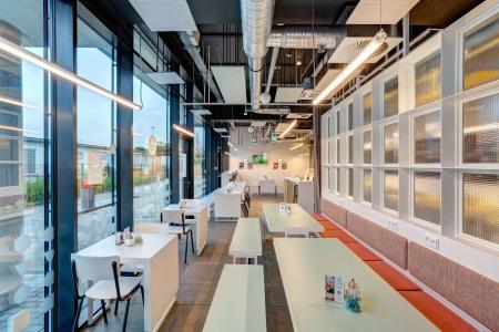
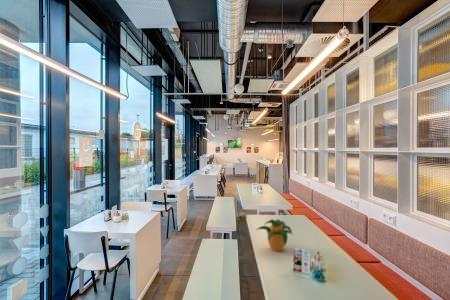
+ potted plant [255,218,294,252]
